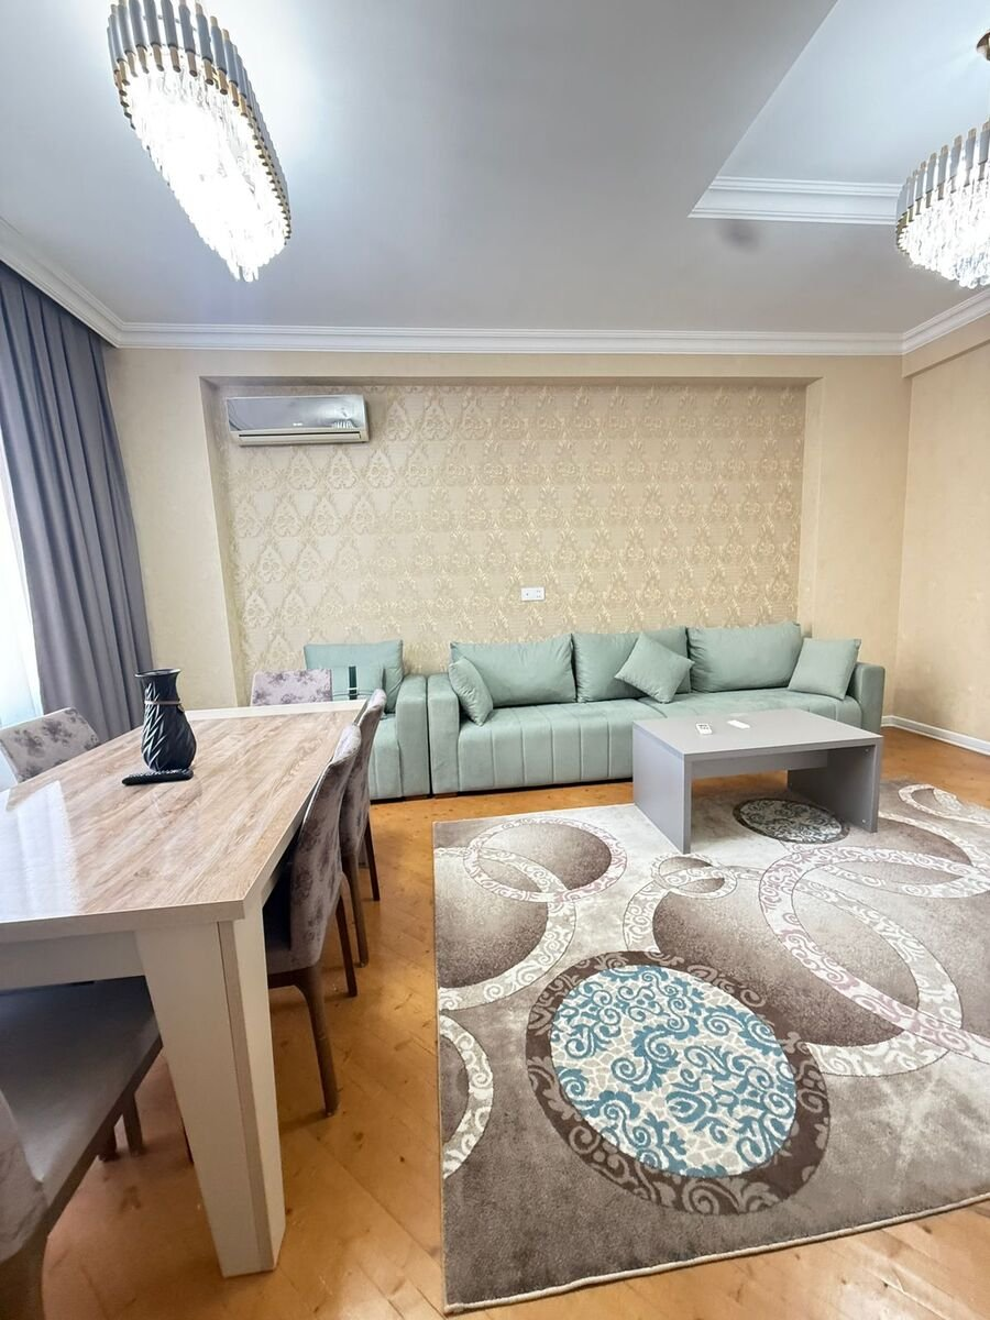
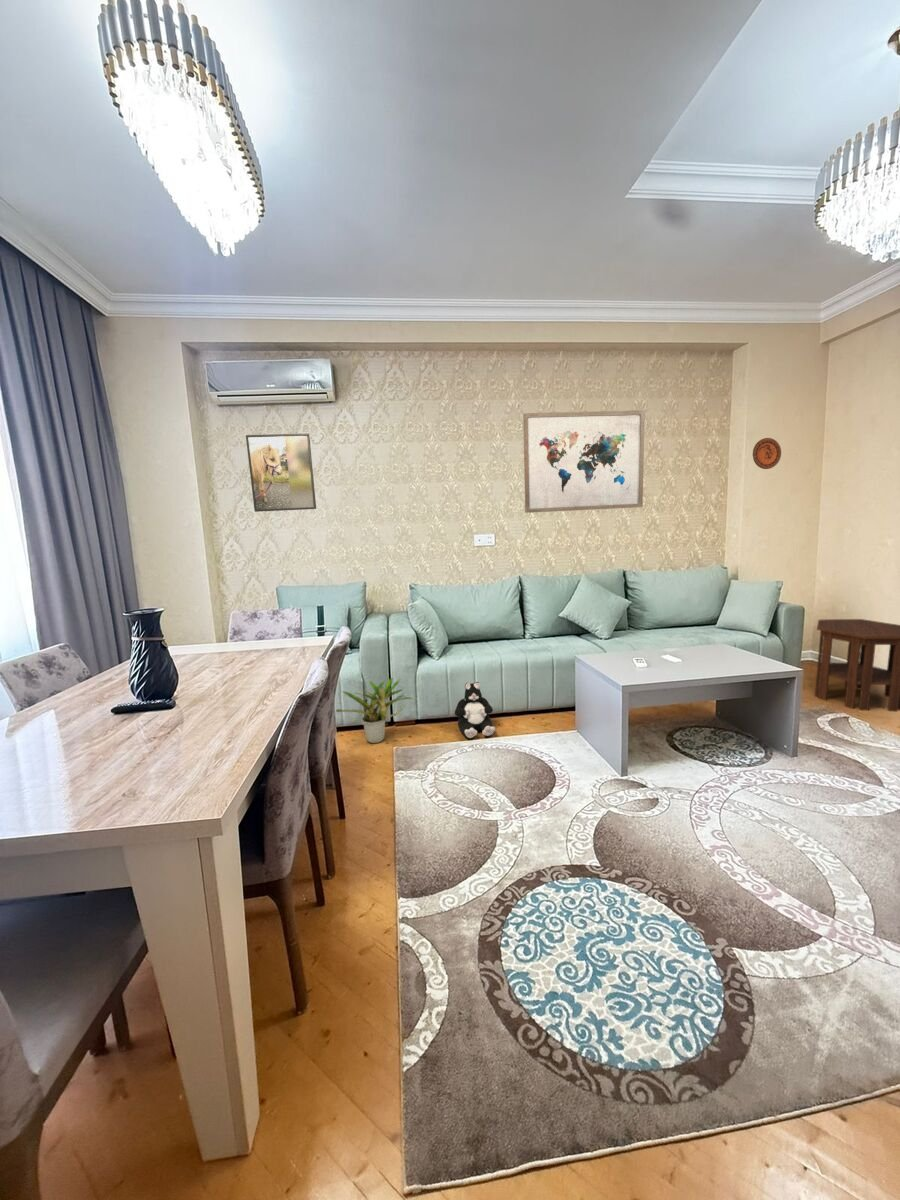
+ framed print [245,433,317,513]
+ wall art [522,409,646,514]
+ side table [814,618,900,713]
+ potted plant [335,677,417,744]
+ decorative plate [752,437,782,470]
+ plush toy [454,681,496,739]
